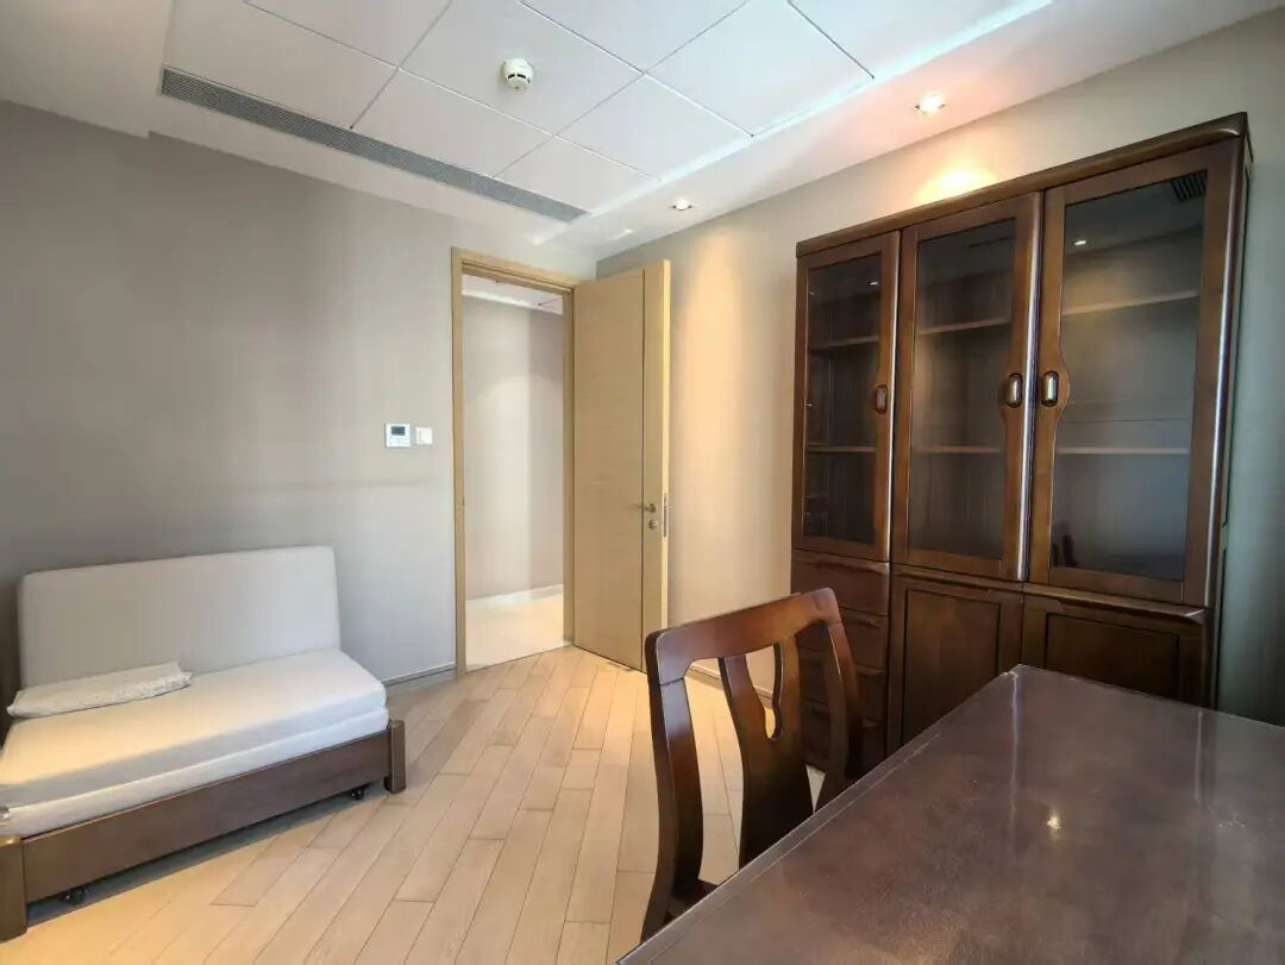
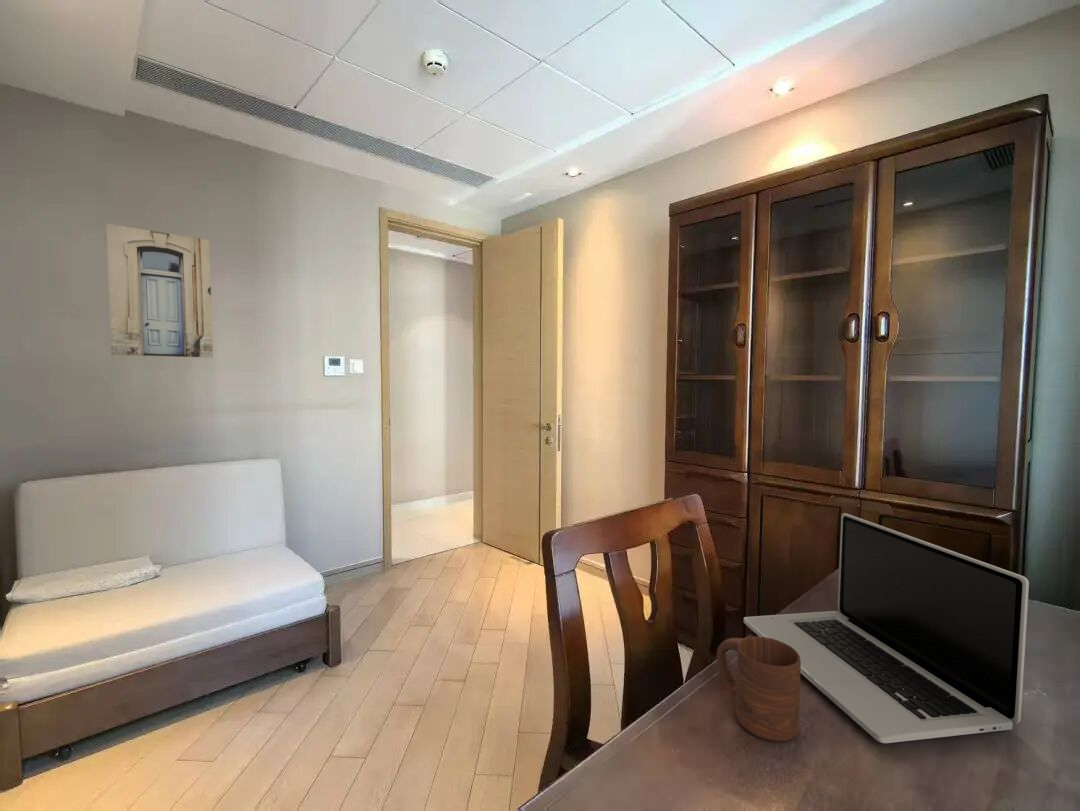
+ wall art [105,223,214,359]
+ laptop [743,512,1030,744]
+ cup [716,636,801,742]
